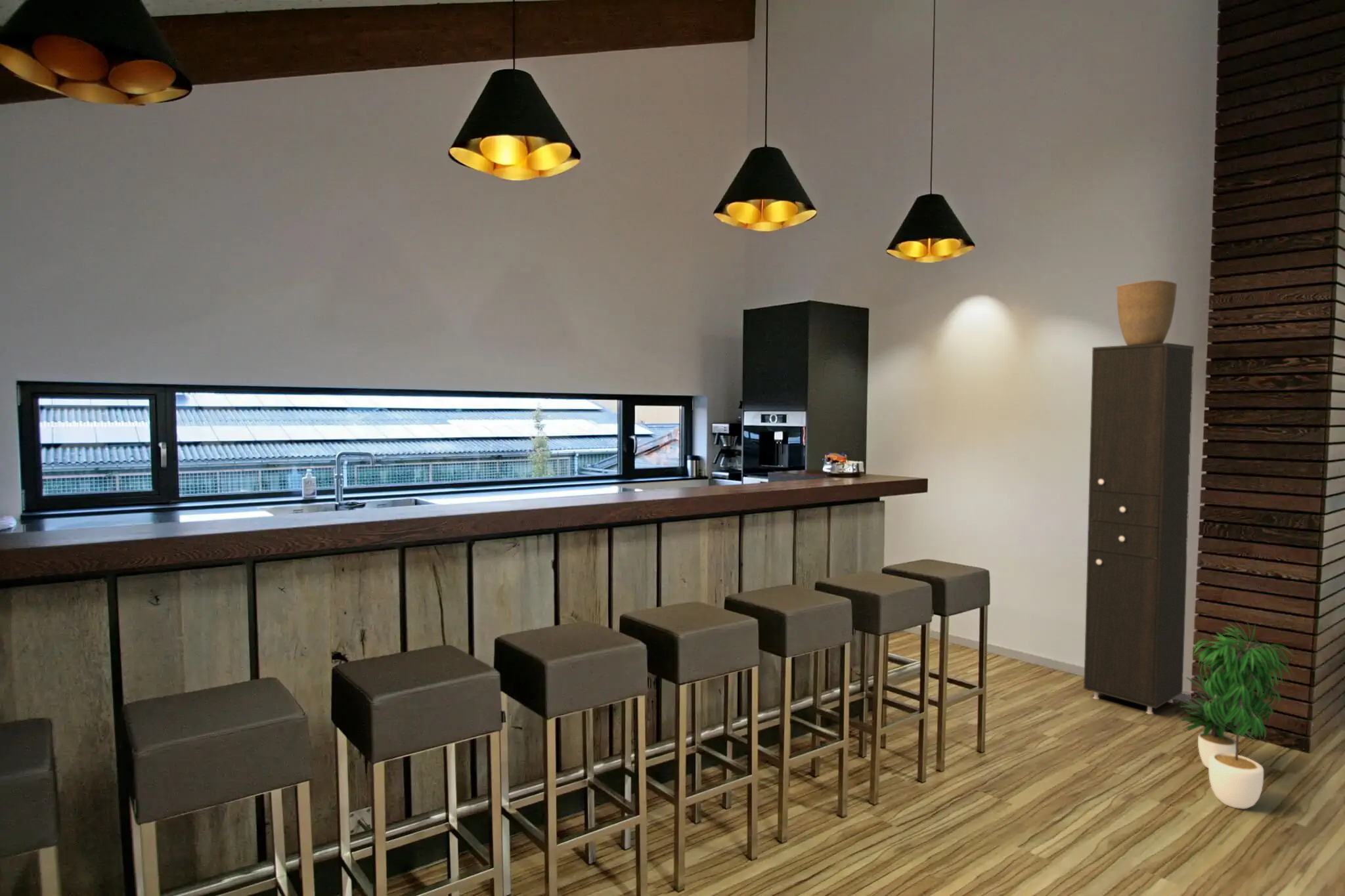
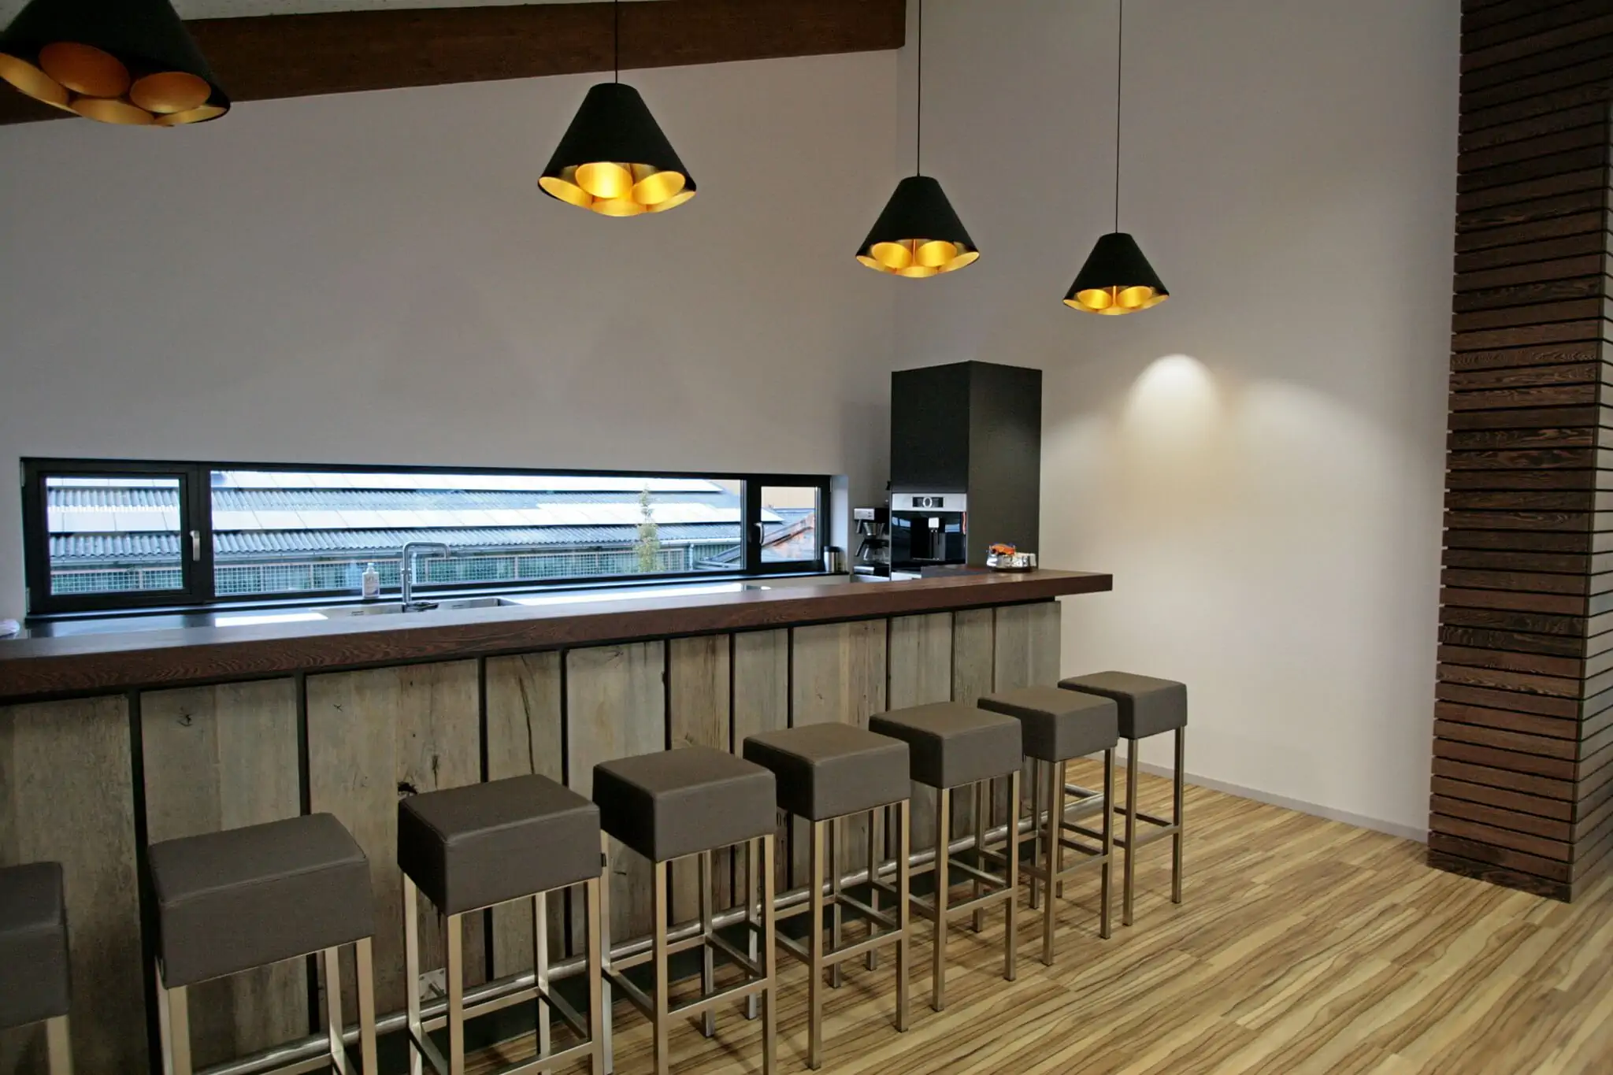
- vase [1116,280,1178,345]
- potted plant [1180,620,1294,810]
- cabinet [1083,342,1195,715]
